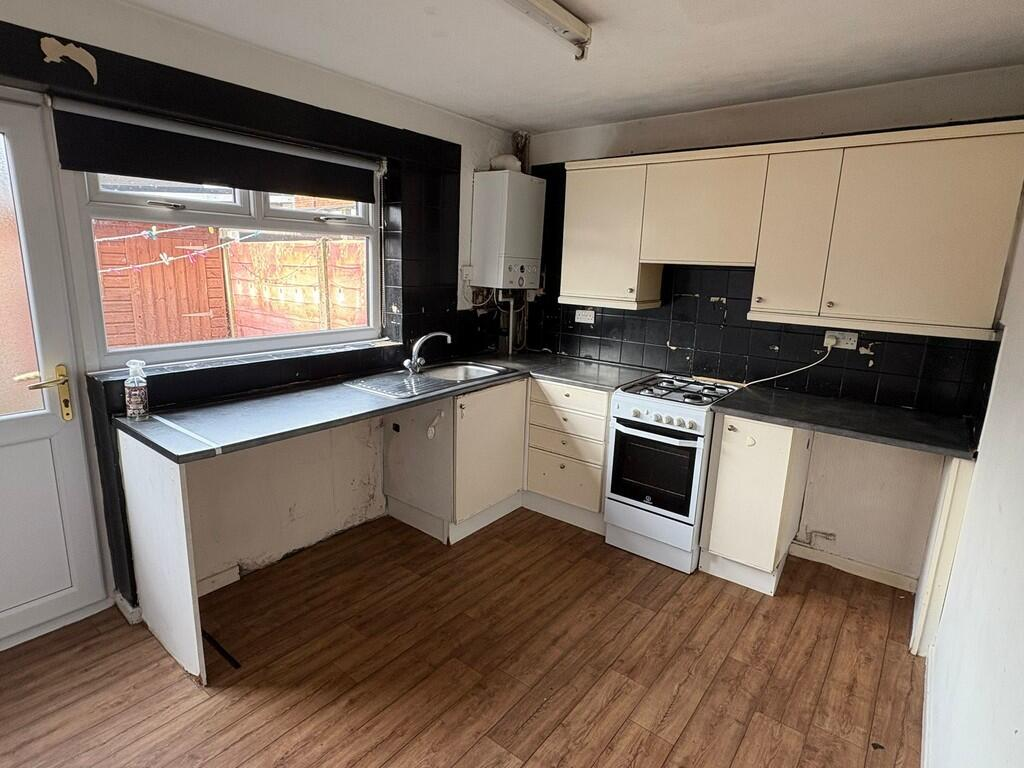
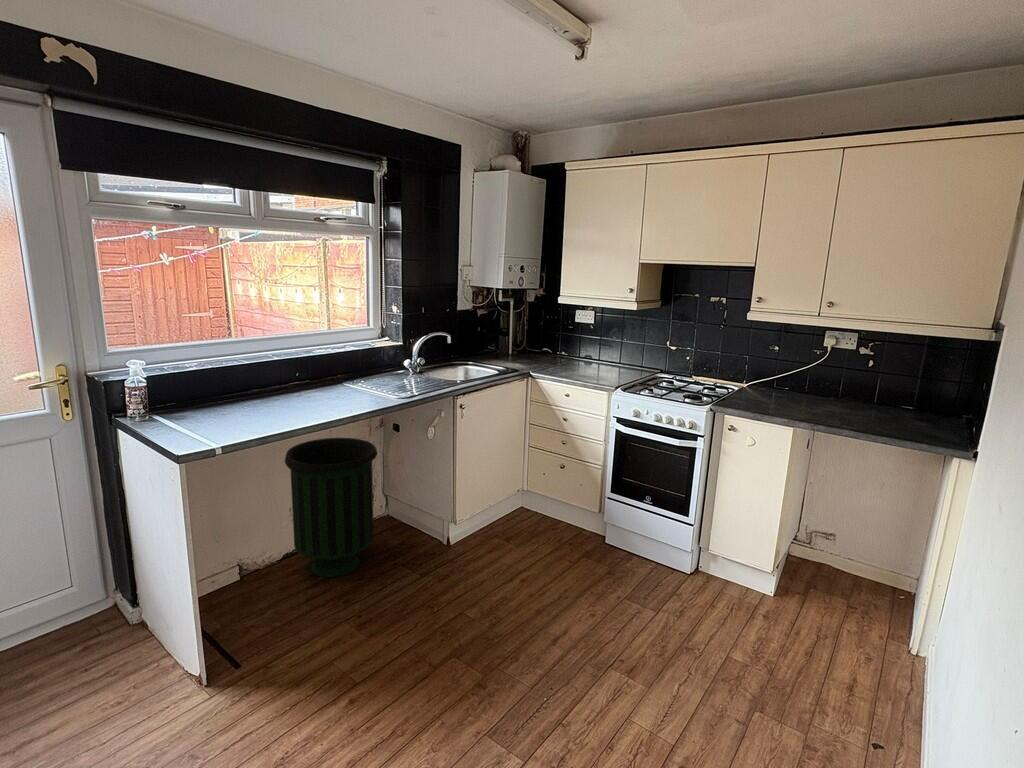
+ trash can [284,437,378,578]
